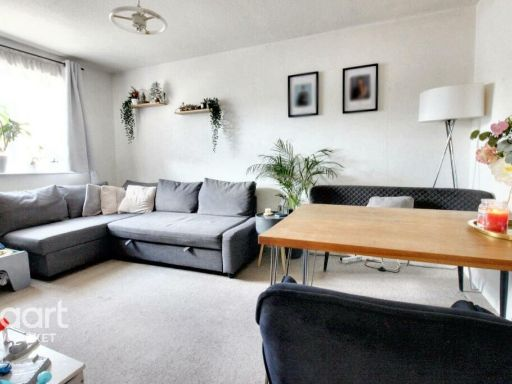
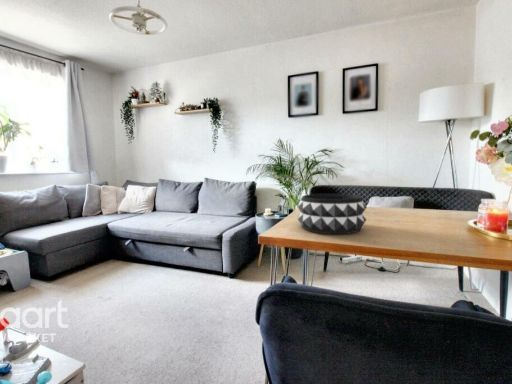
+ decorative bowl [297,193,368,235]
